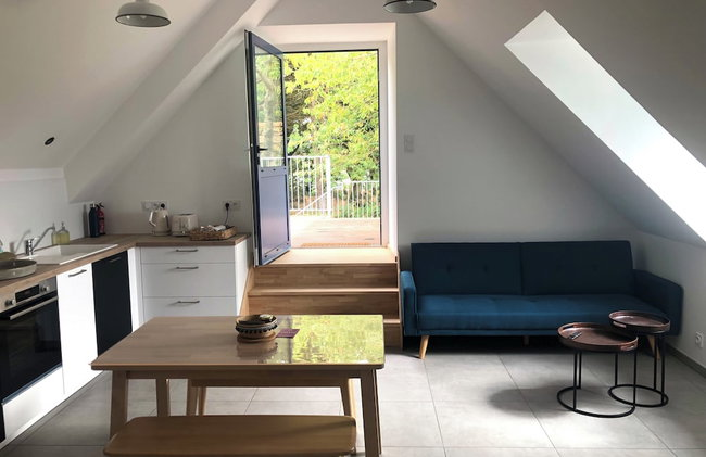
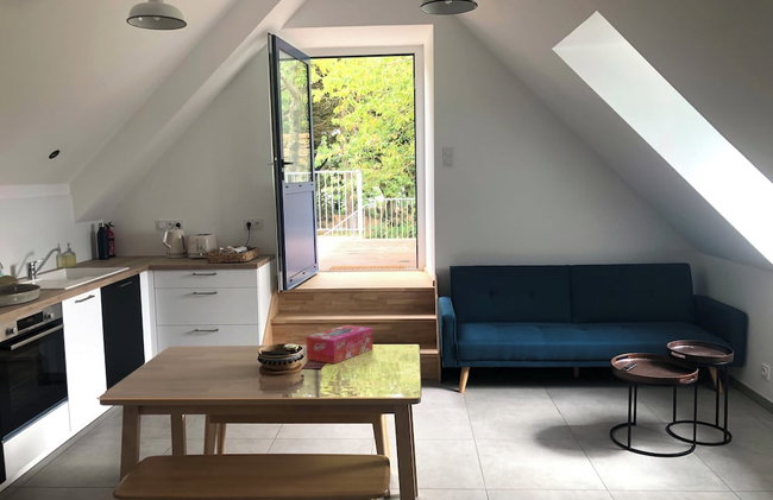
+ tissue box [304,324,373,365]
